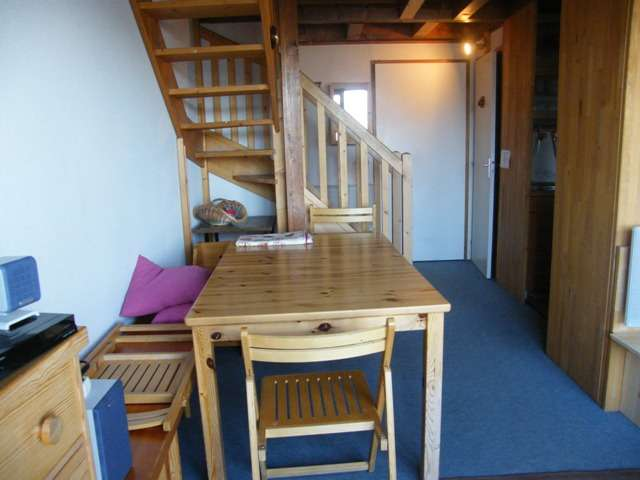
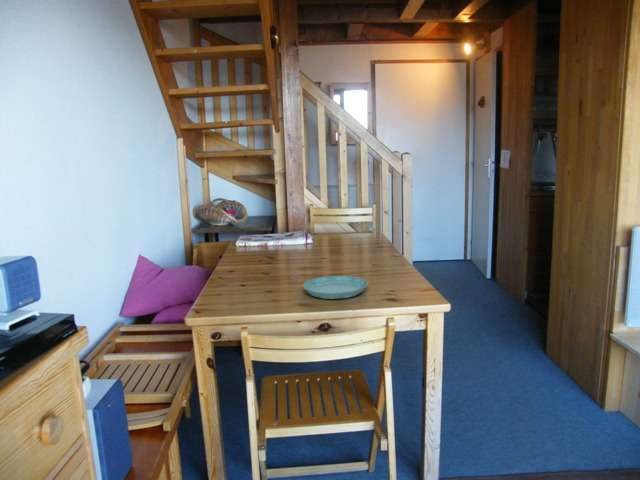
+ saucer [302,275,369,300]
